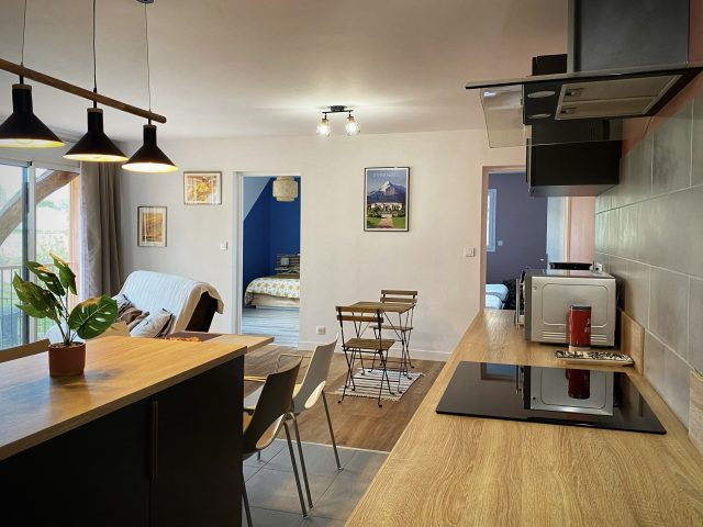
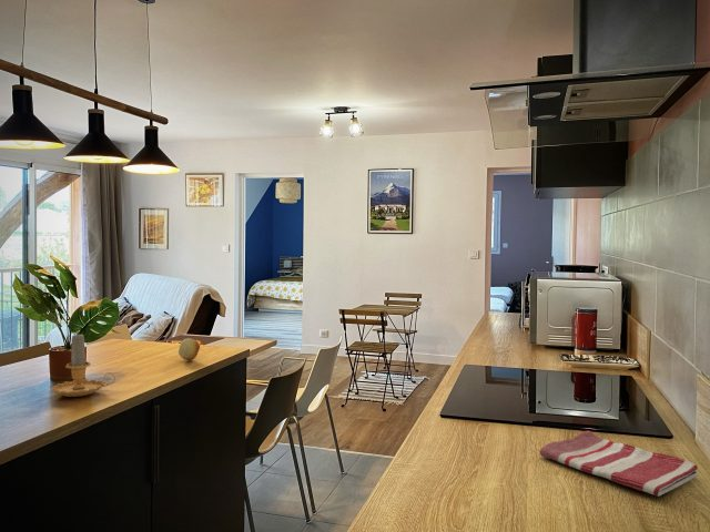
+ fruit [178,337,201,361]
+ dish towel [539,430,700,498]
+ candle [51,334,116,398]
